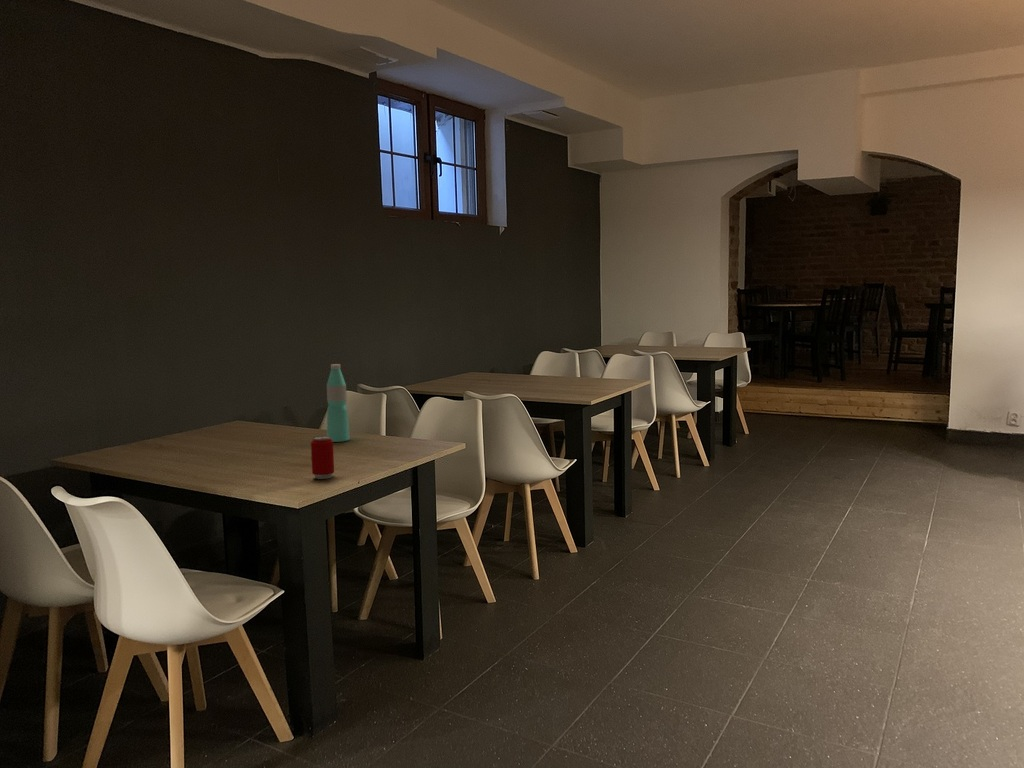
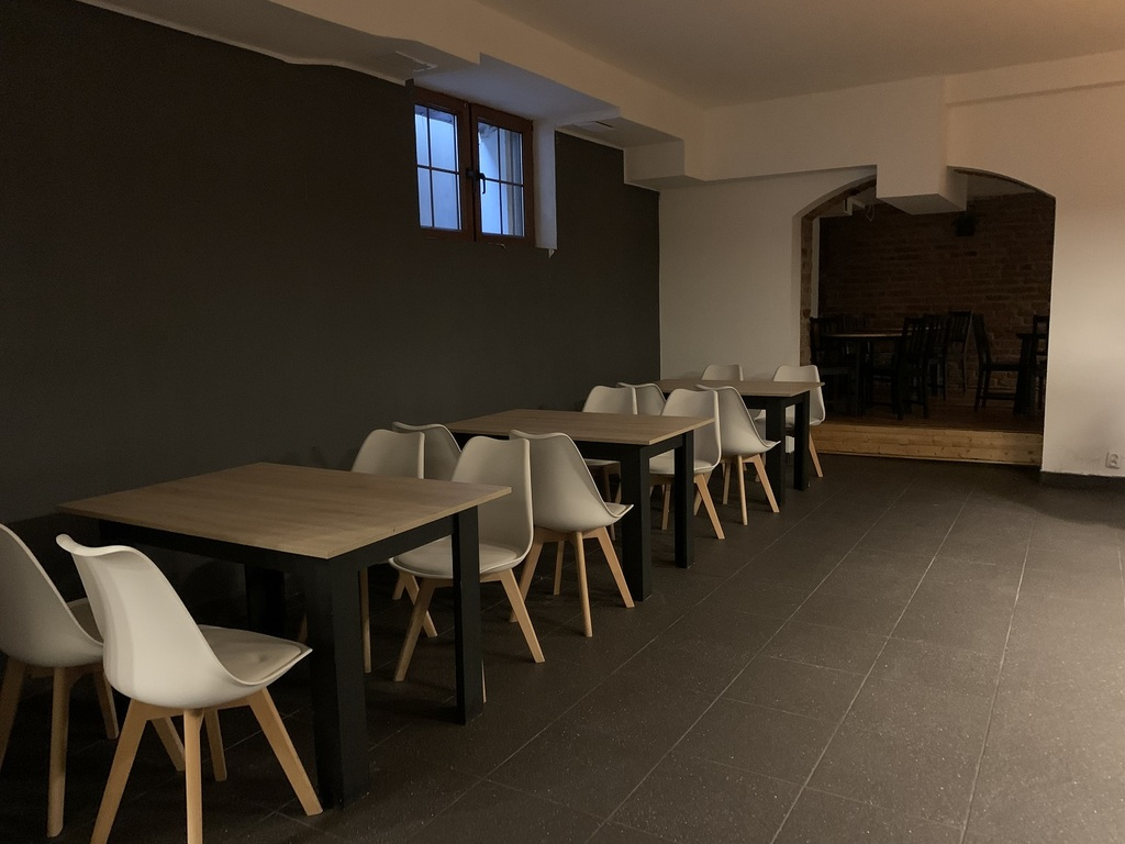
- beverage can [310,435,335,480]
- water bottle [326,363,351,443]
